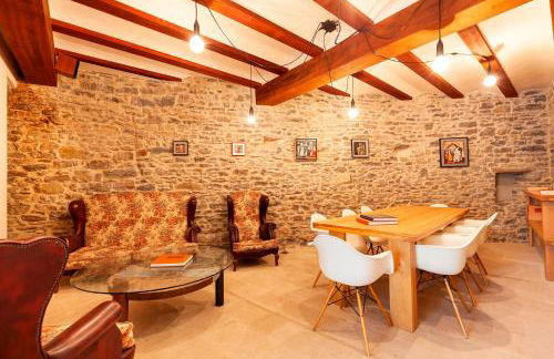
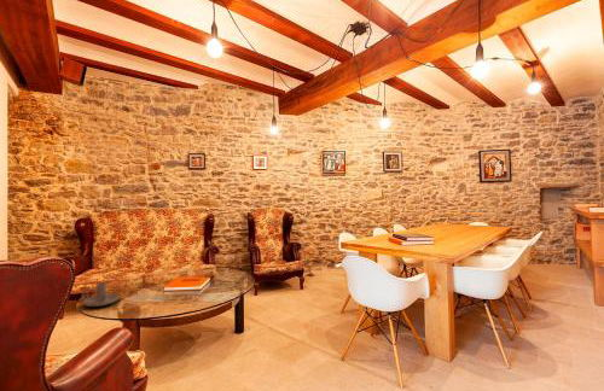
+ candle holder [81,281,121,308]
